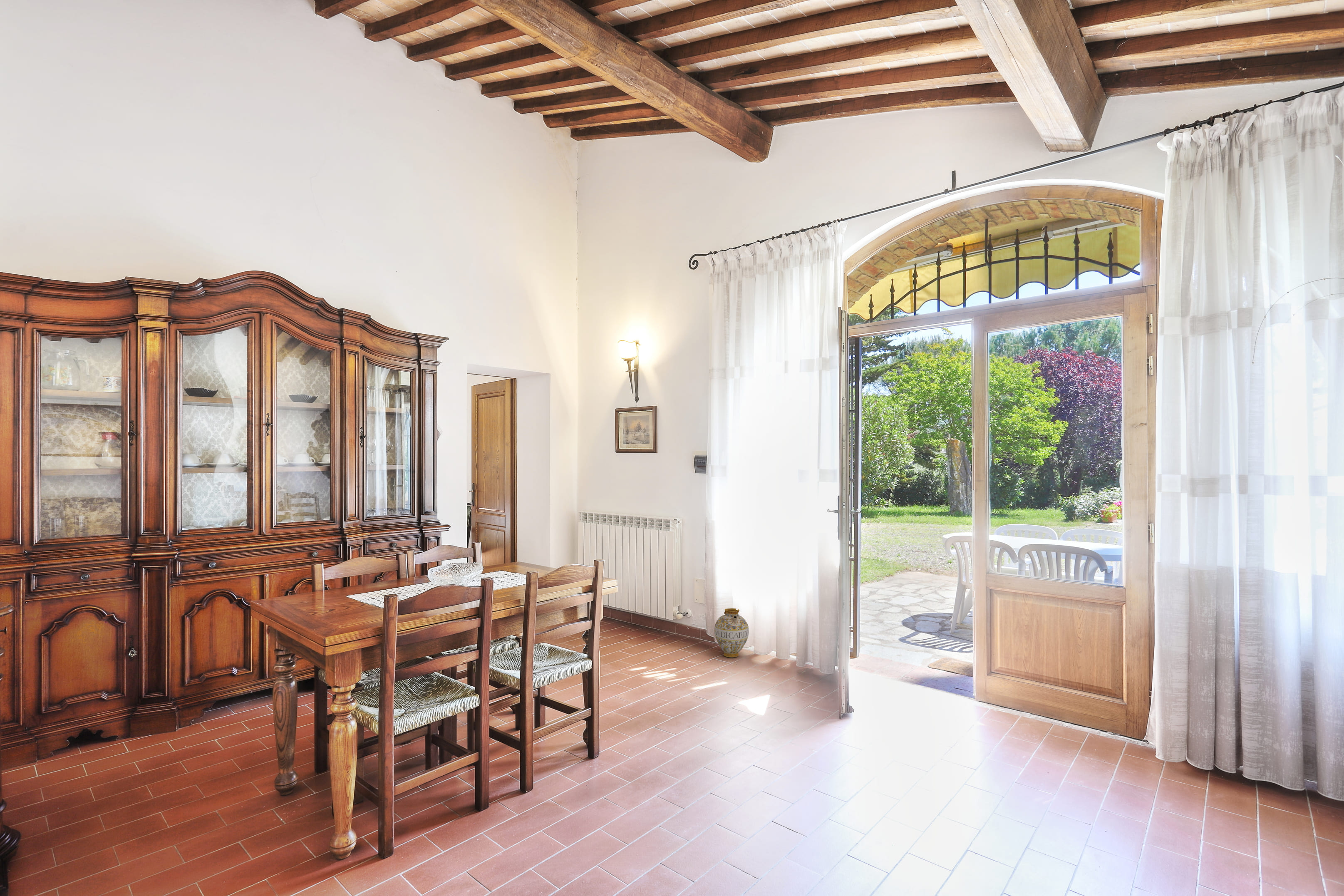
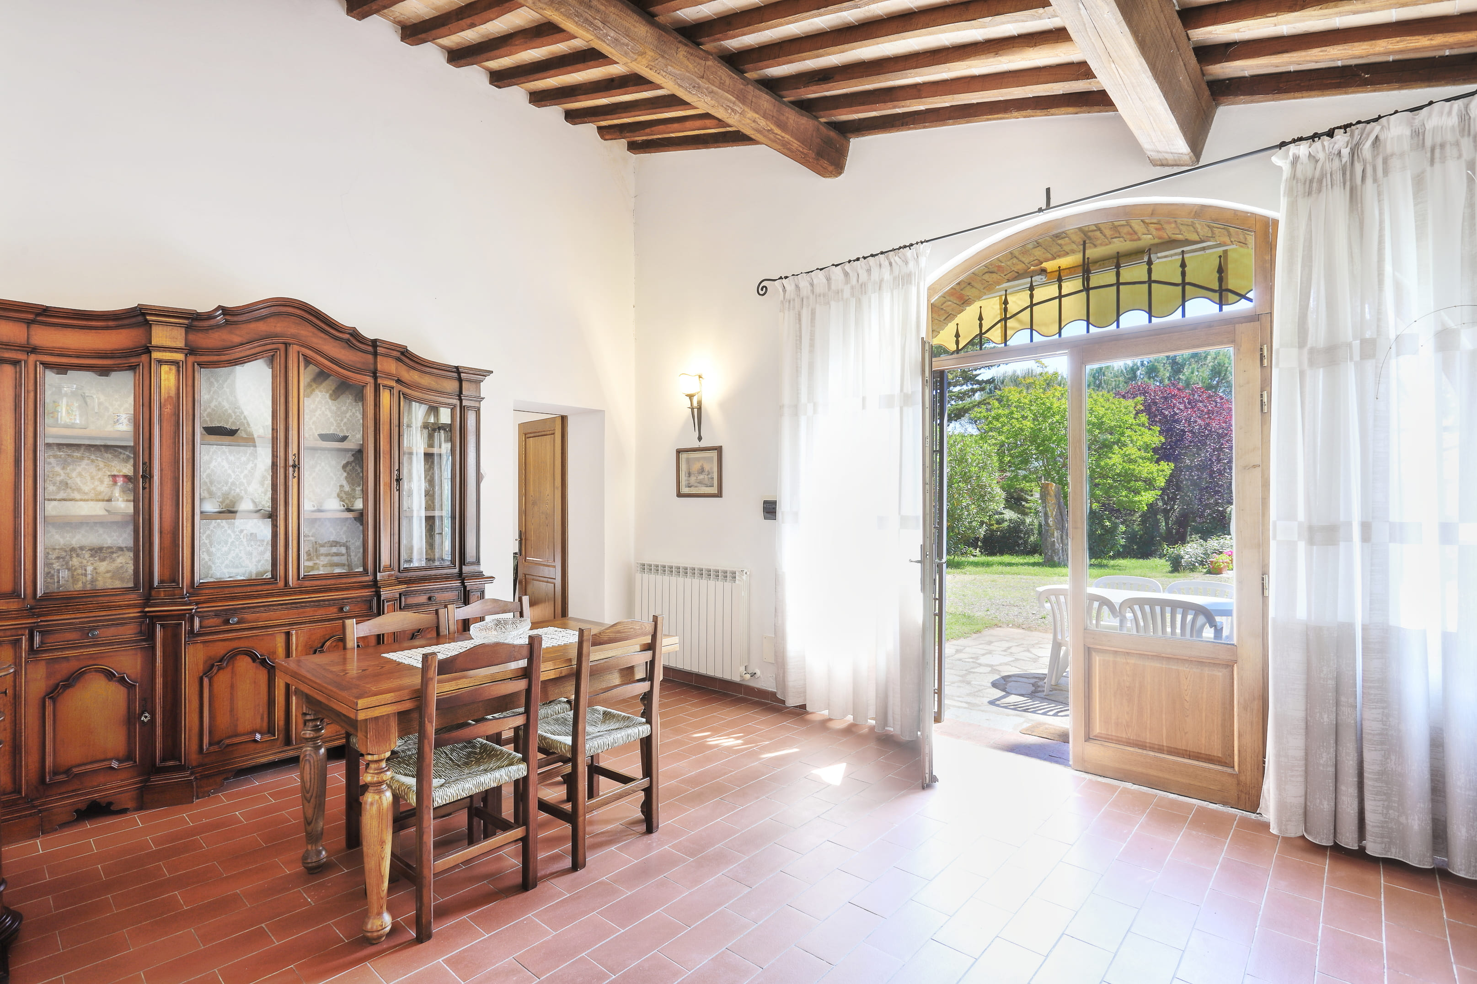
- ceramic jug [714,608,749,658]
